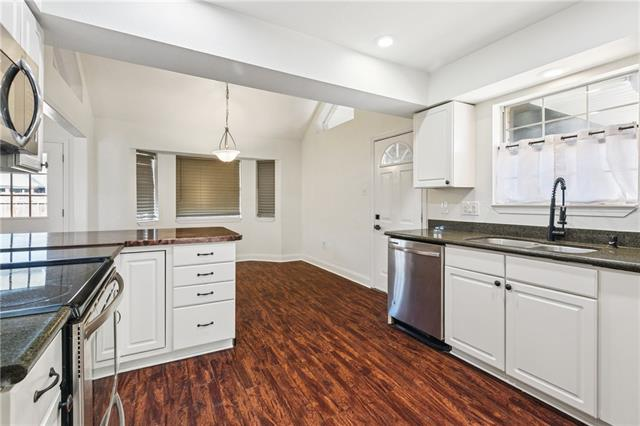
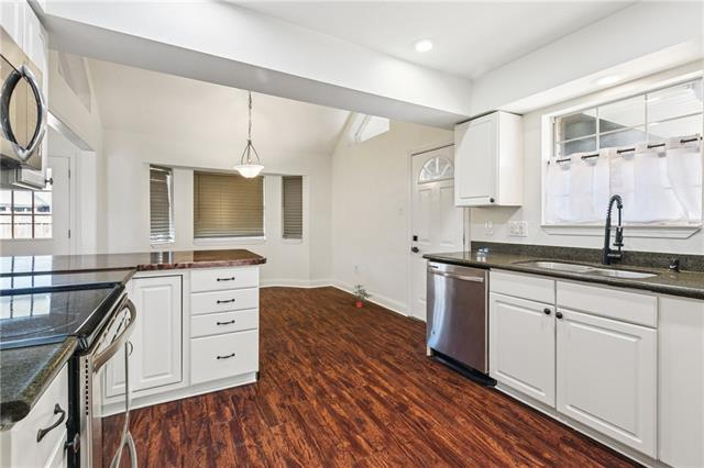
+ potted plant [350,283,374,309]
